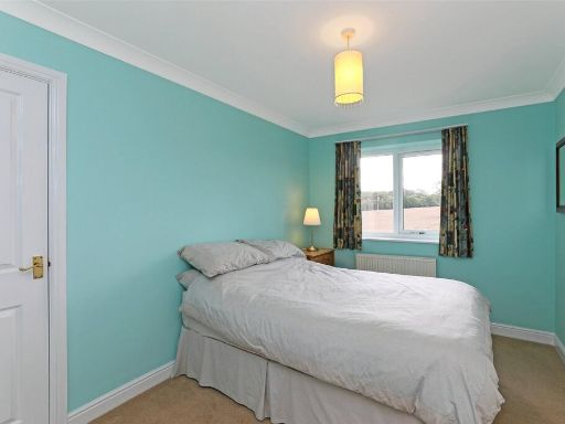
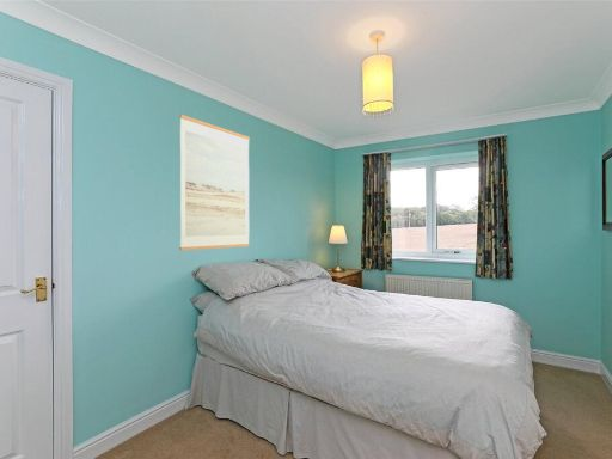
+ wall art [178,114,251,252]
